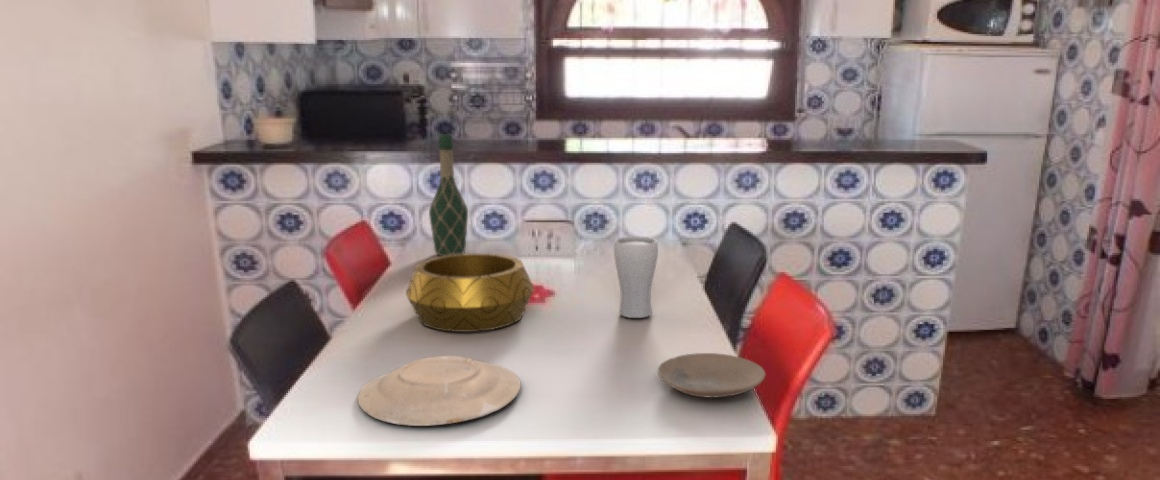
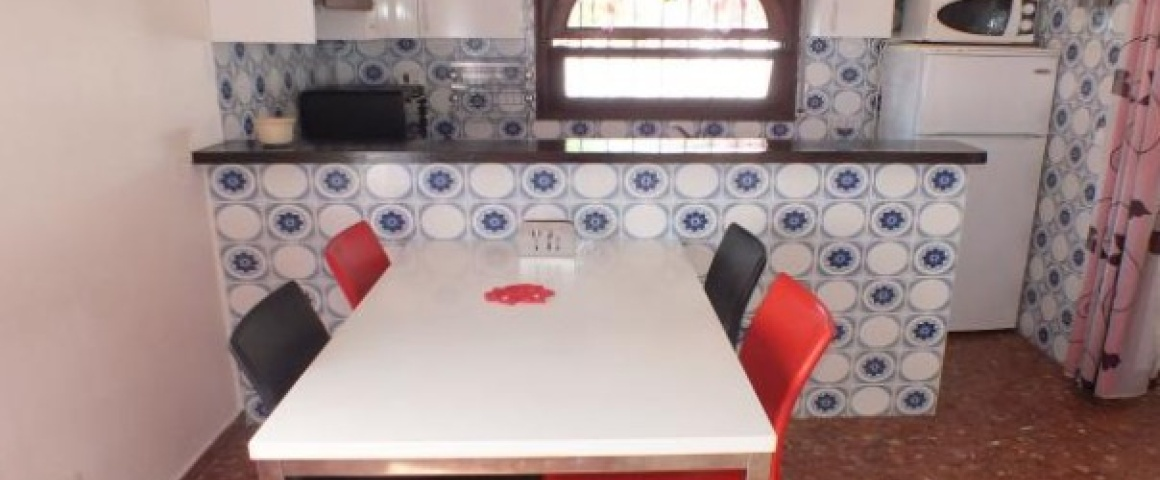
- plate [356,355,522,427]
- drinking glass [613,235,659,319]
- wine bottle [428,133,469,257]
- plate [657,352,766,399]
- decorative bowl [405,252,535,333]
